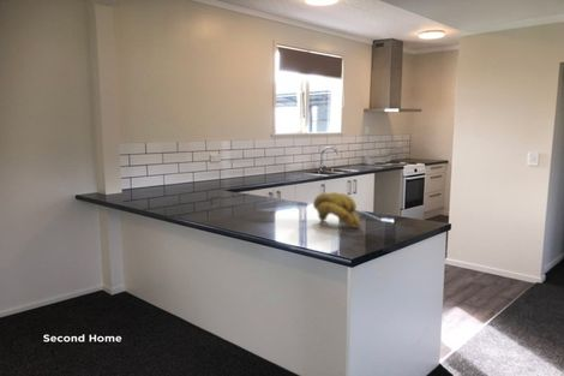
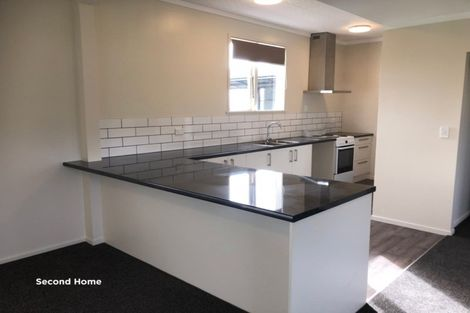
- banana bunch [312,191,361,229]
